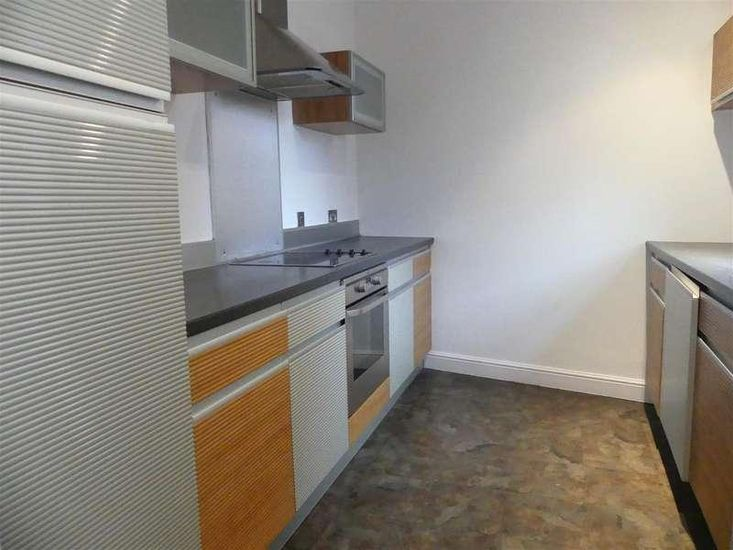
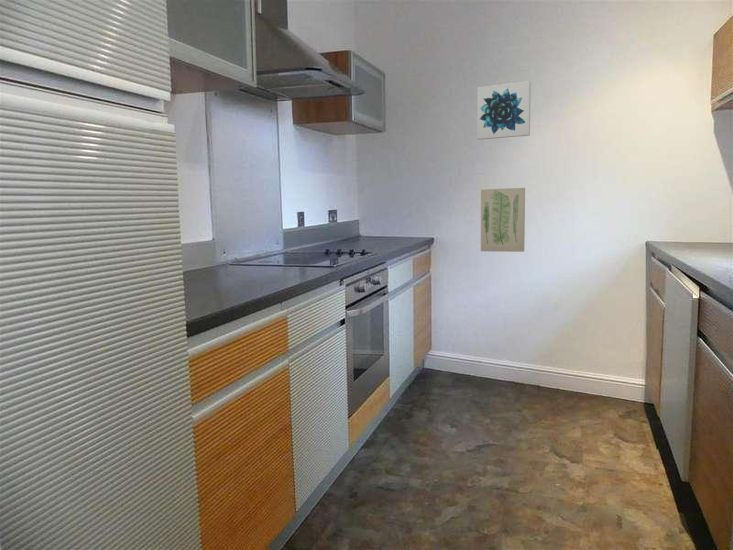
+ wall art [480,187,526,253]
+ wall art [476,80,532,141]
